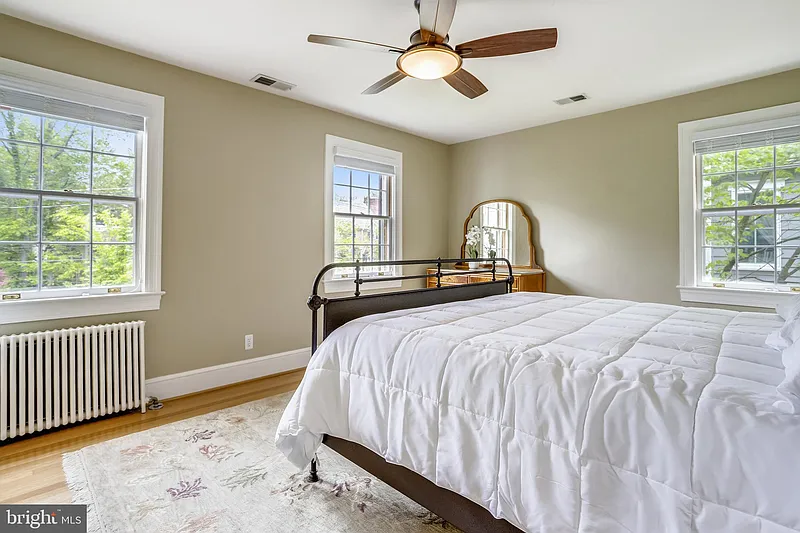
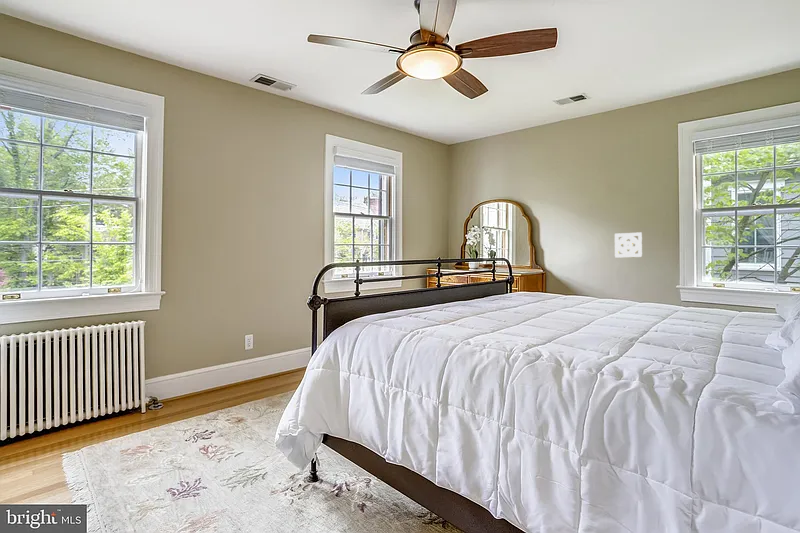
+ wall ornament [614,231,643,259]
